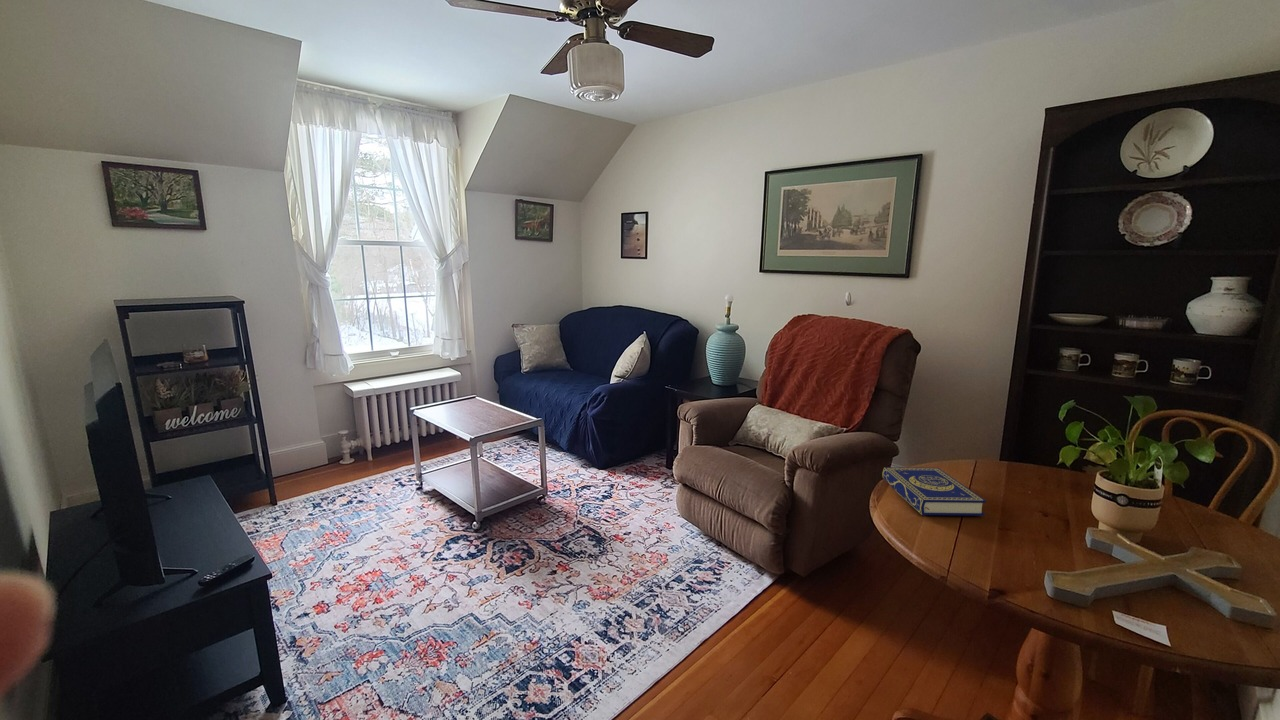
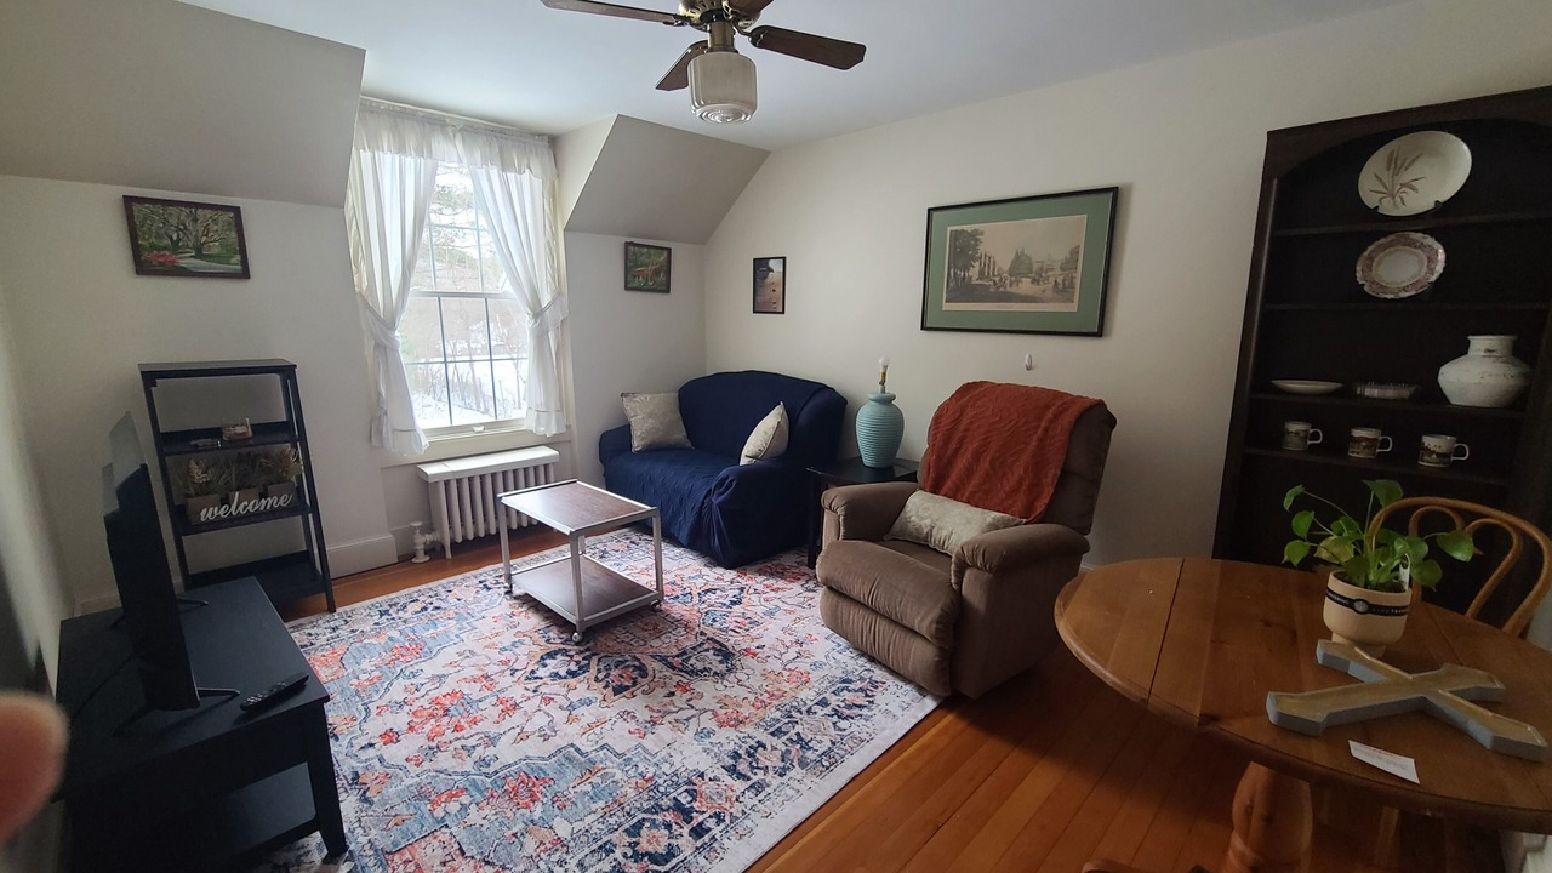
- book [881,466,987,517]
